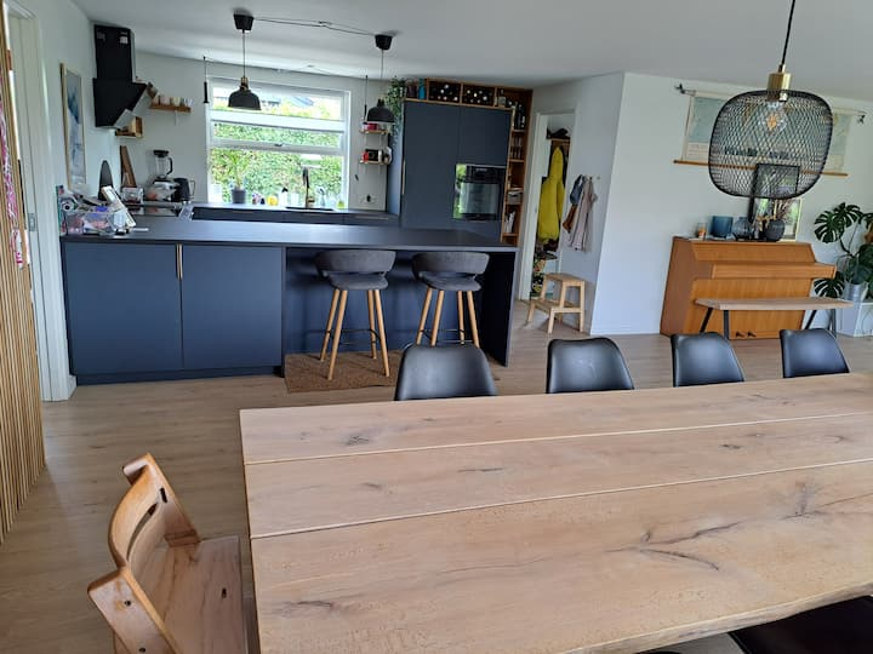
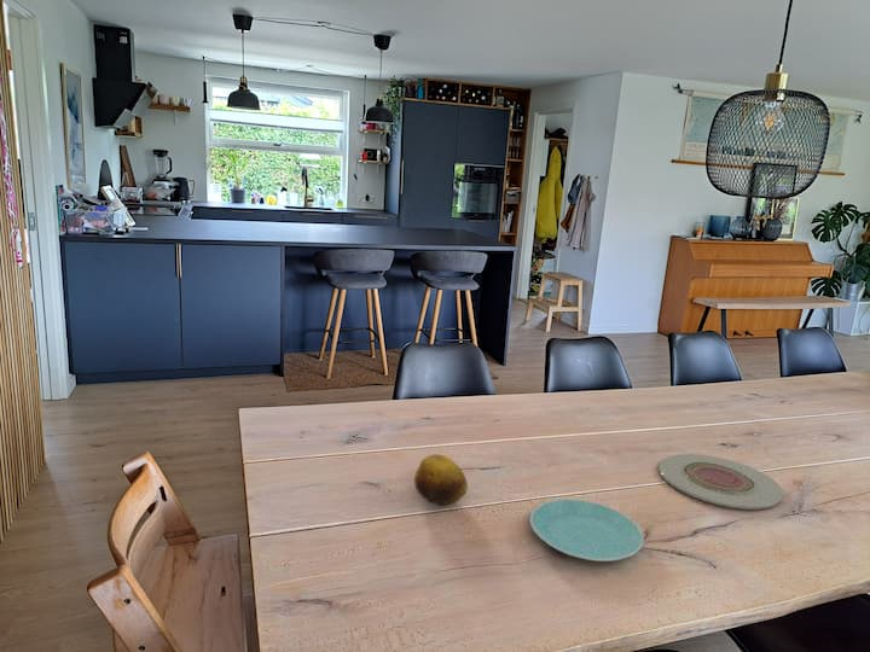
+ plate [529,497,644,563]
+ fruit [413,453,469,505]
+ plate [657,453,784,511]
